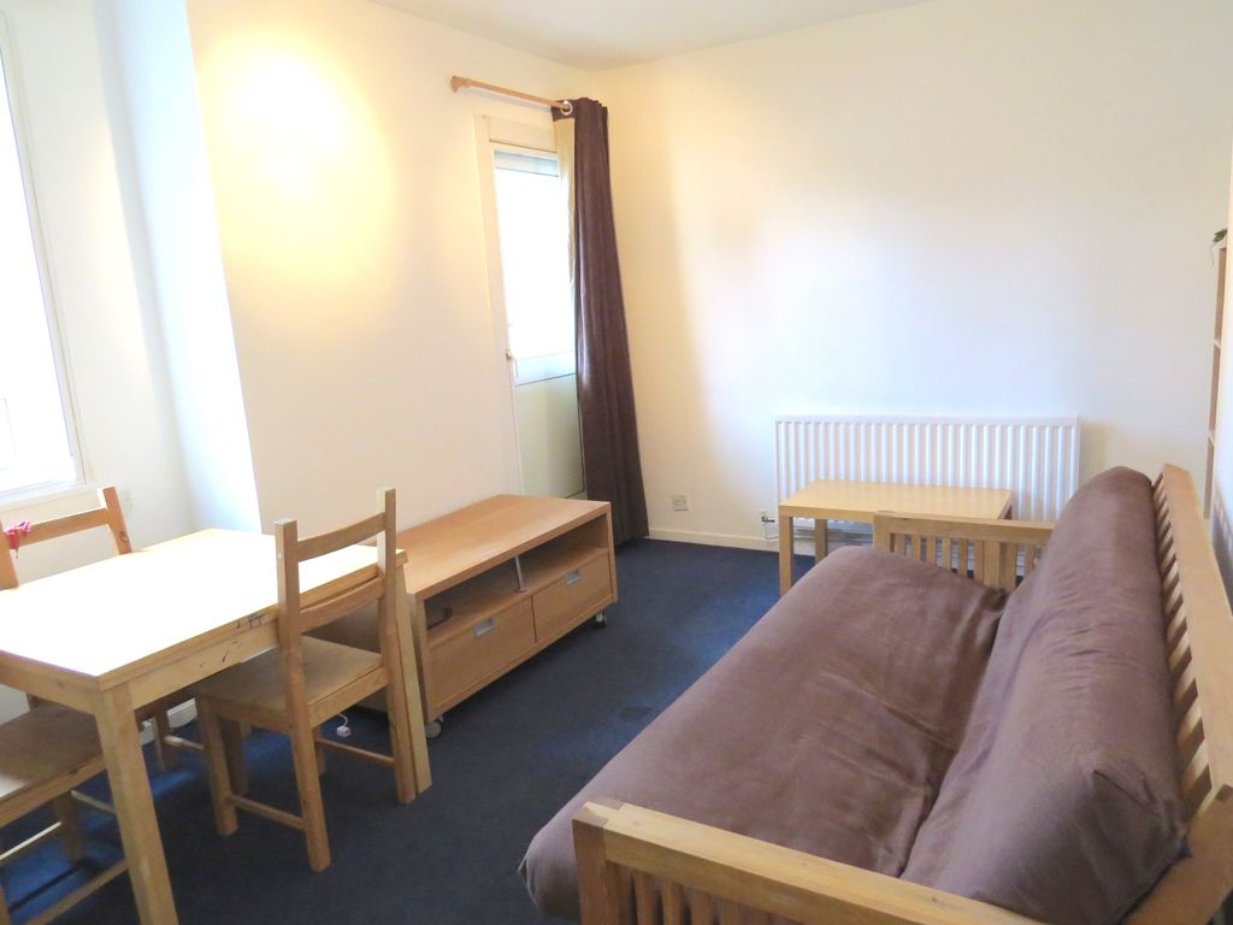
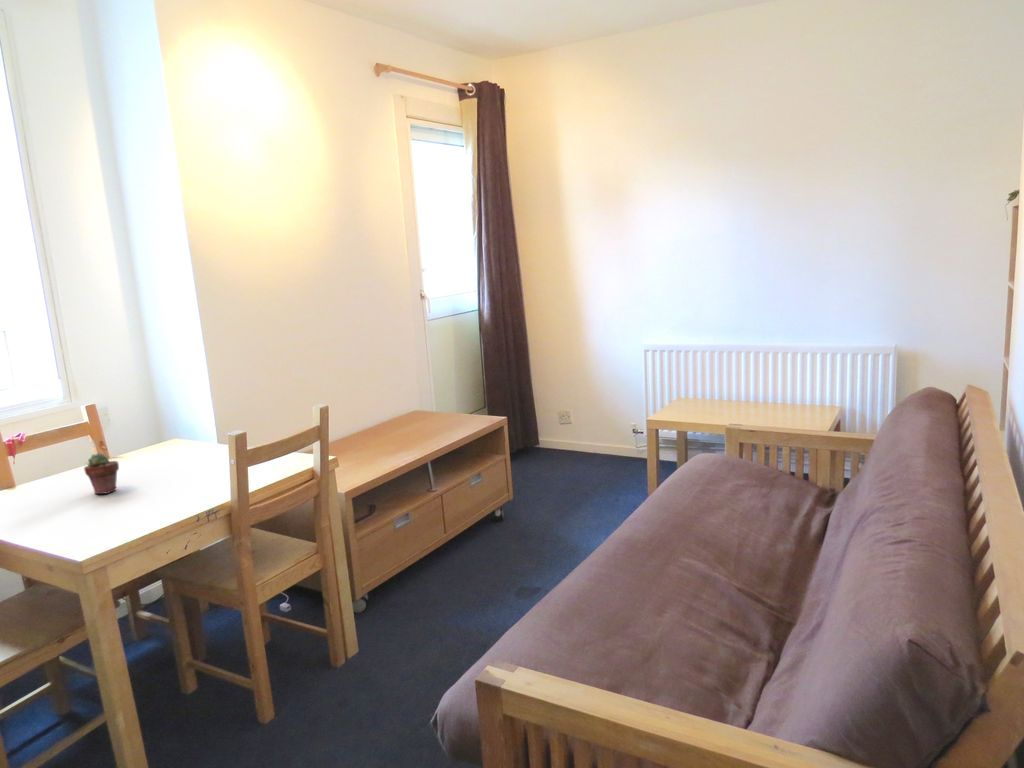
+ potted succulent [83,452,120,495]
